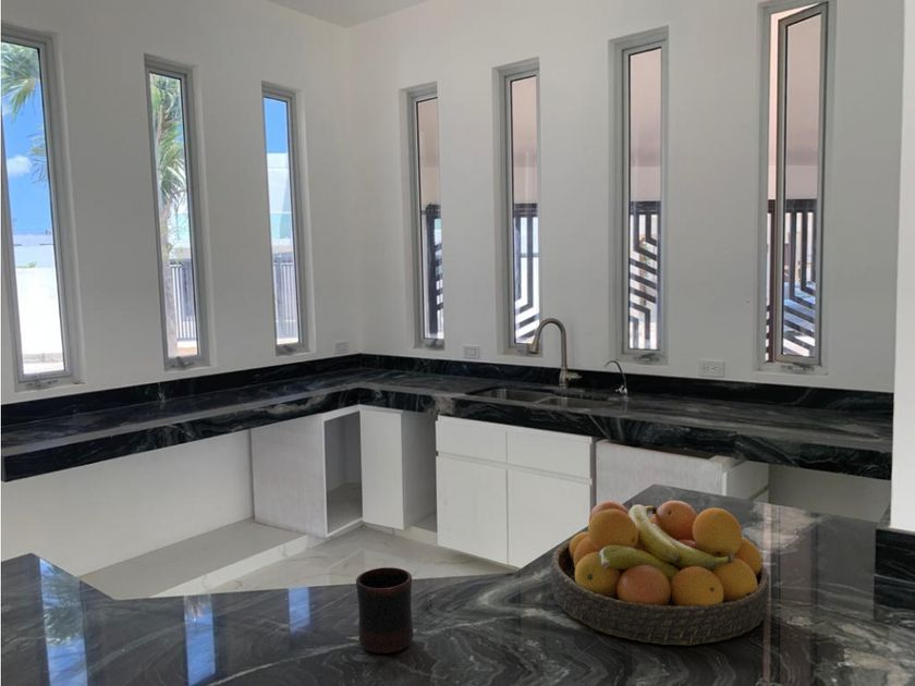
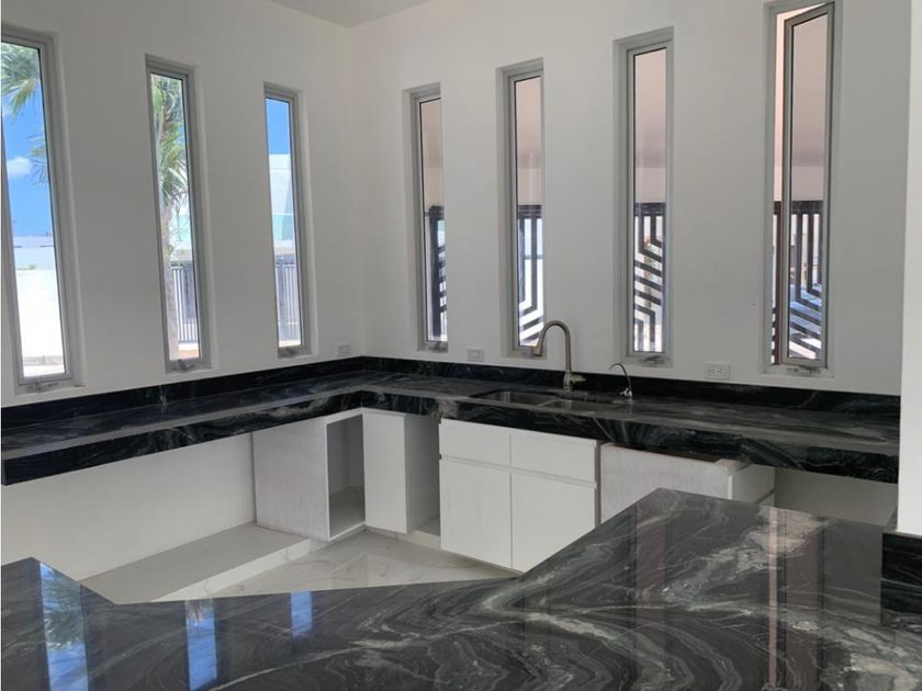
- mug [355,566,414,654]
- fruit bowl [550,500,770,647]
